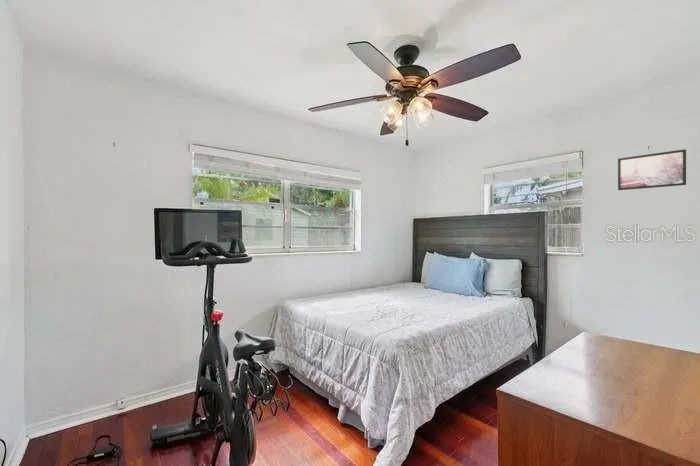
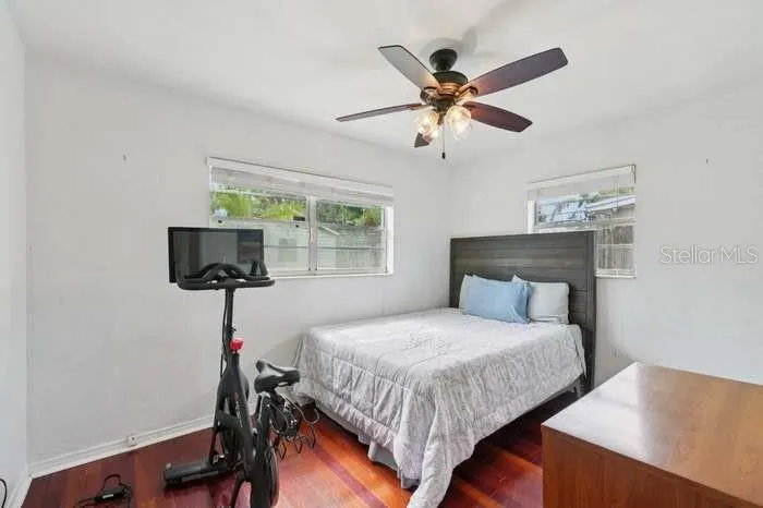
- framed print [617,148,687,191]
